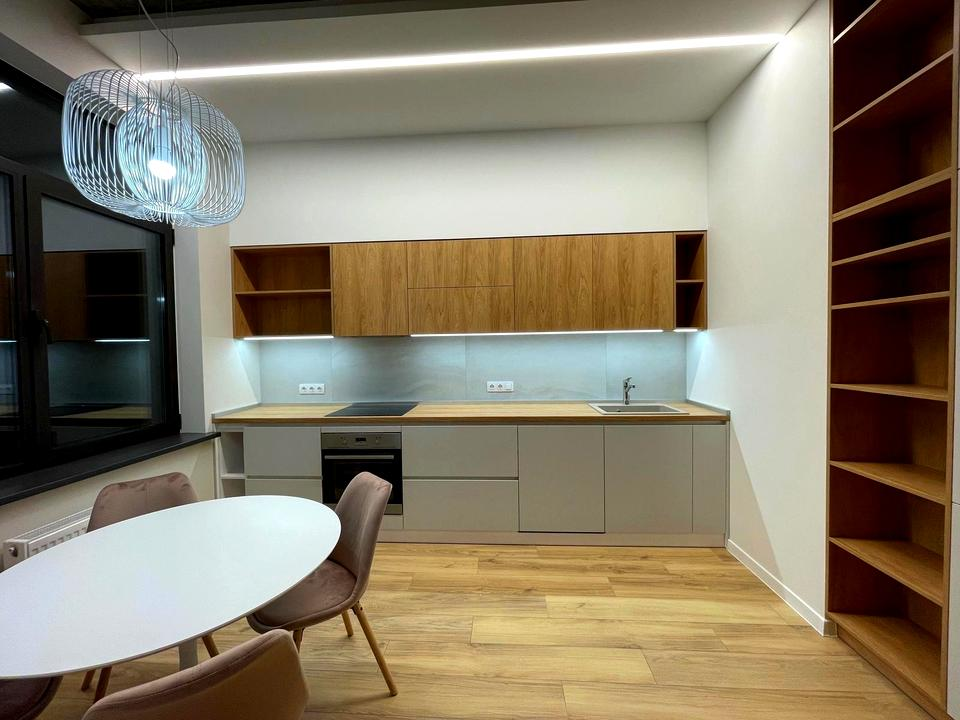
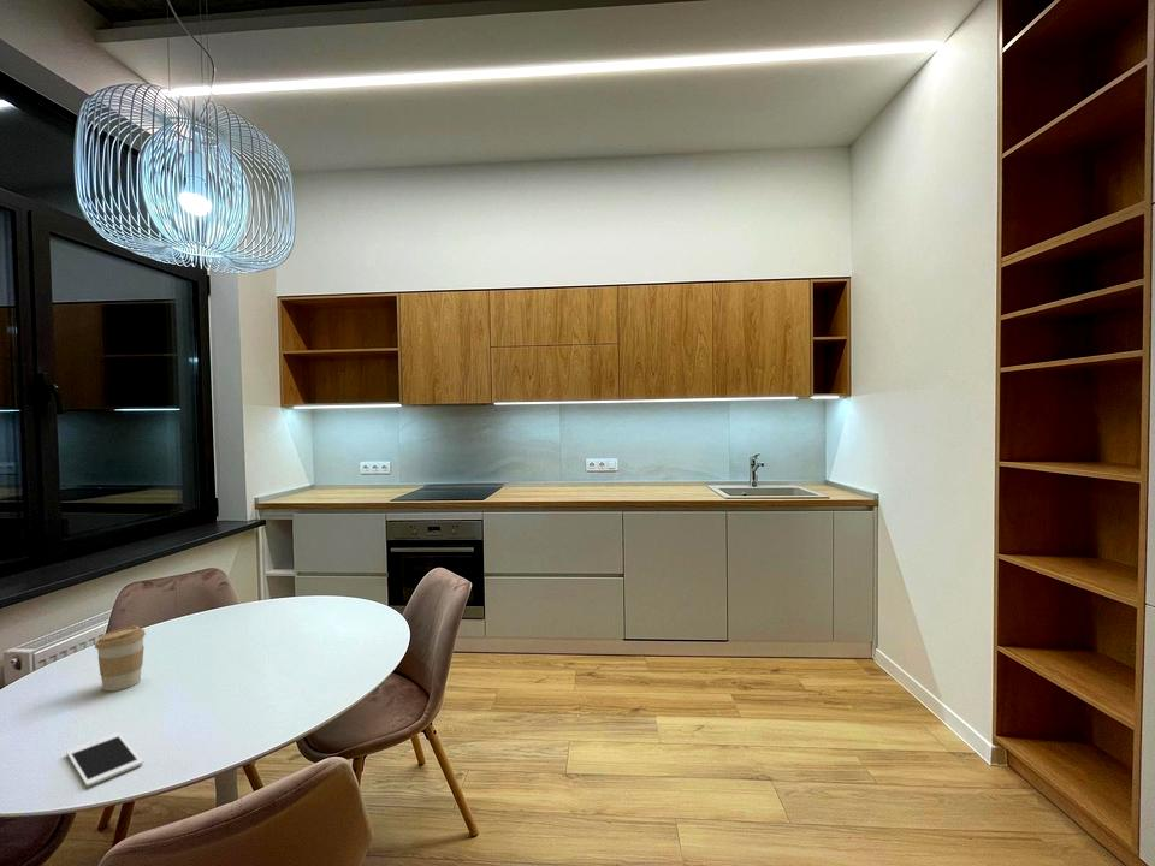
+ coffee cup [94,625,147,692]
+ cell phone [65,731,143,788]
